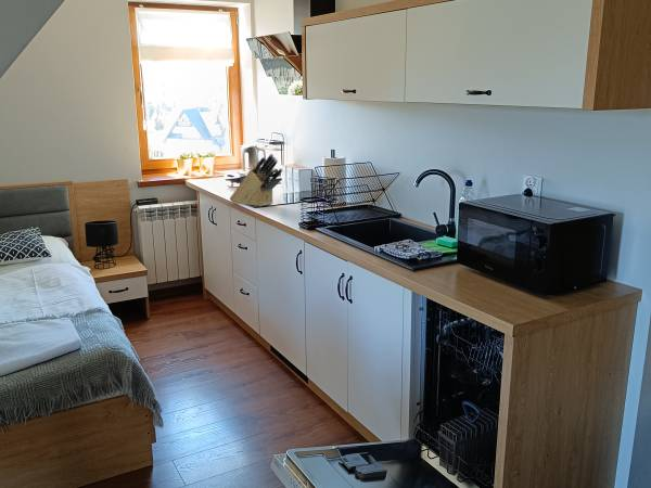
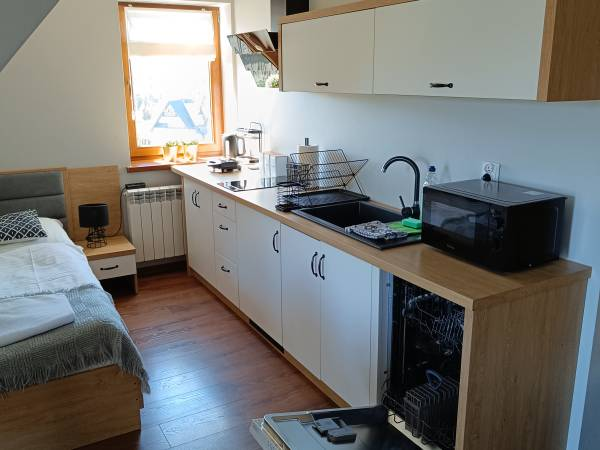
- knife block [229,153,283,207]
